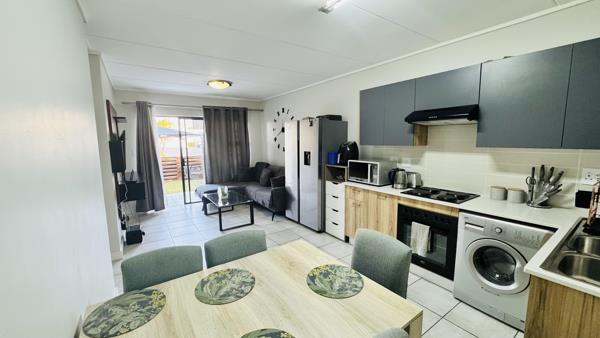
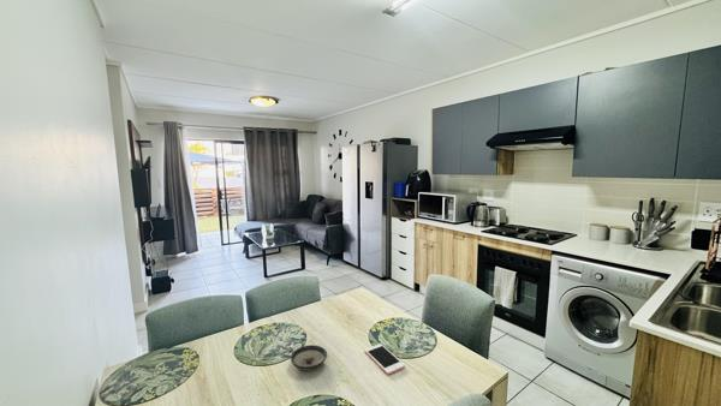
+ cell phone [364,342,406,375]
+ saucer [290,344,328,371]
